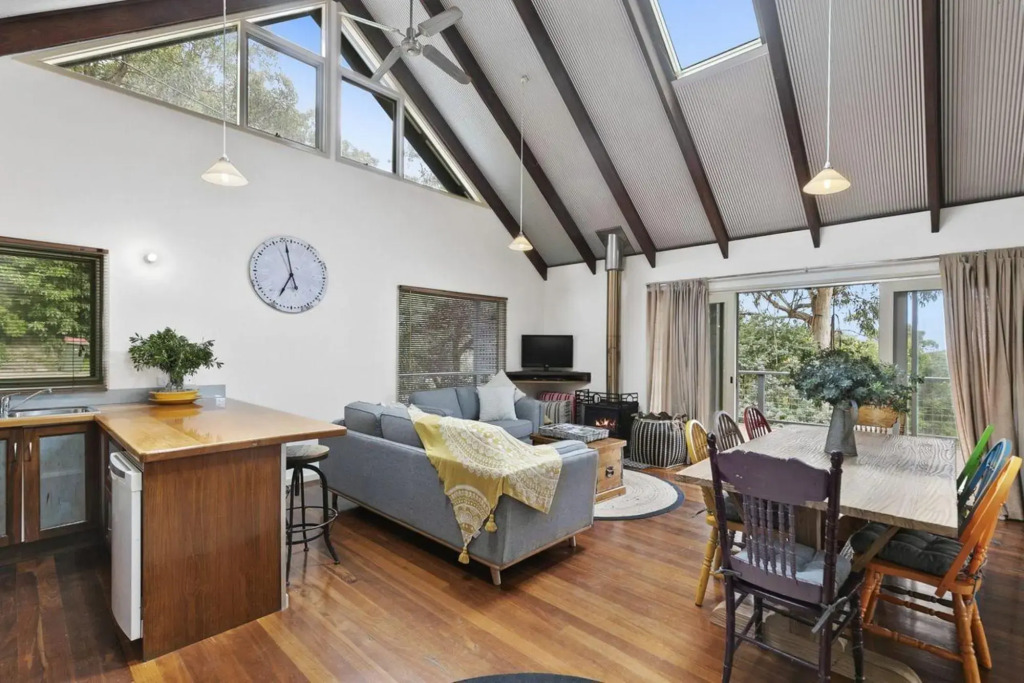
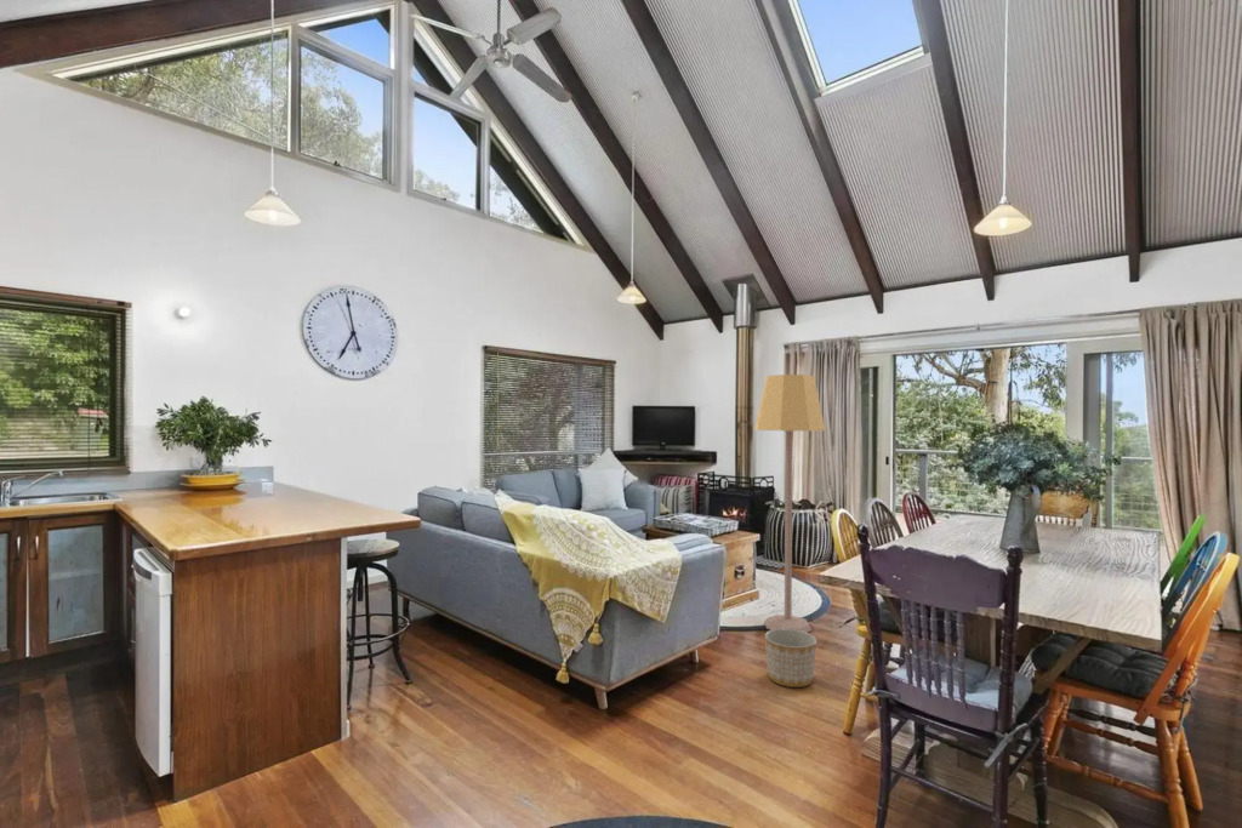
+ lamp [753,373,827,633]
+ planter [764,629,817,689]
